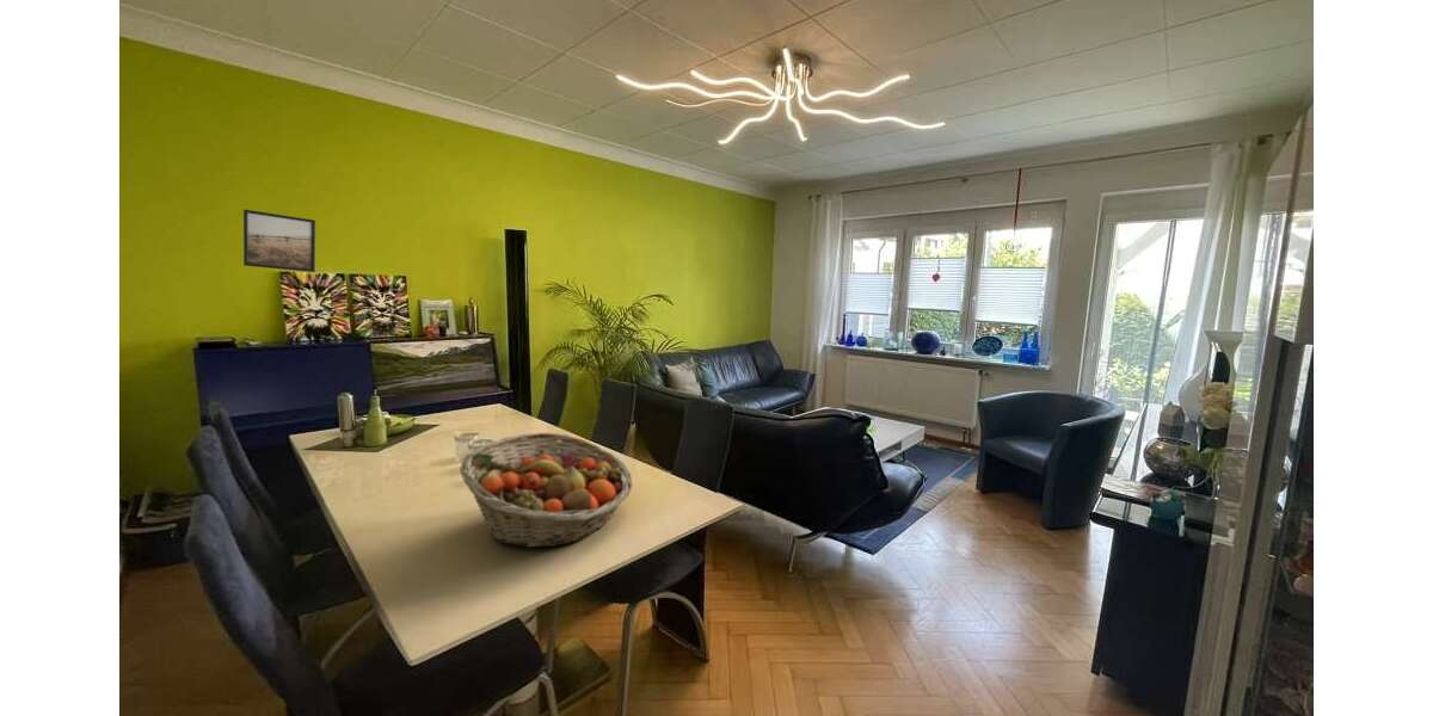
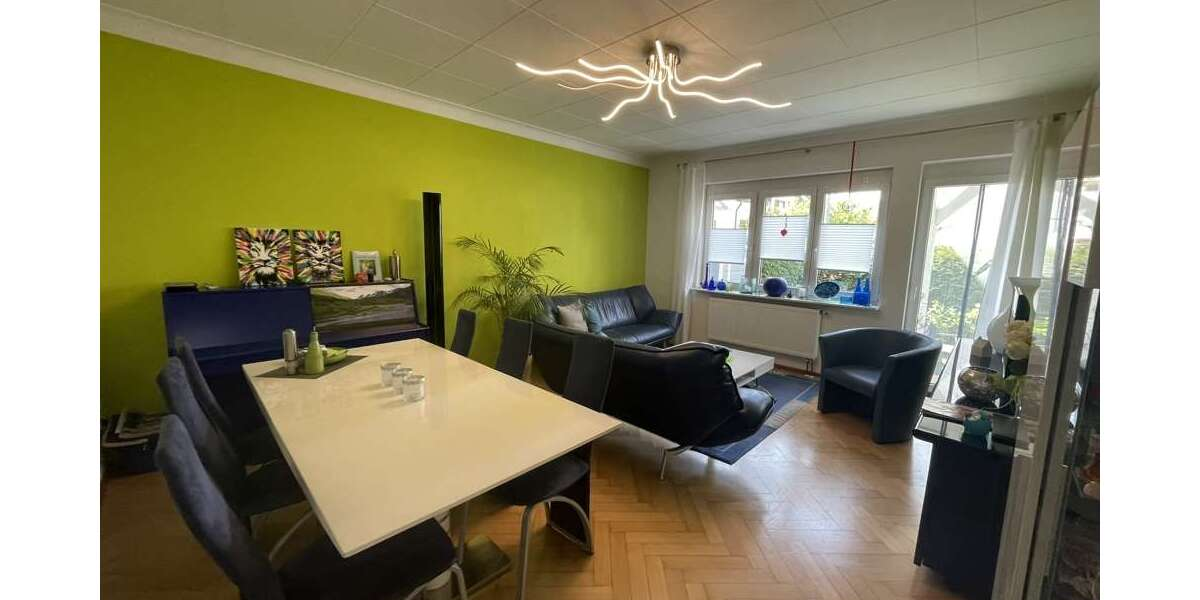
- fruit basket [459,431,634,549]
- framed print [242,209,316,273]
